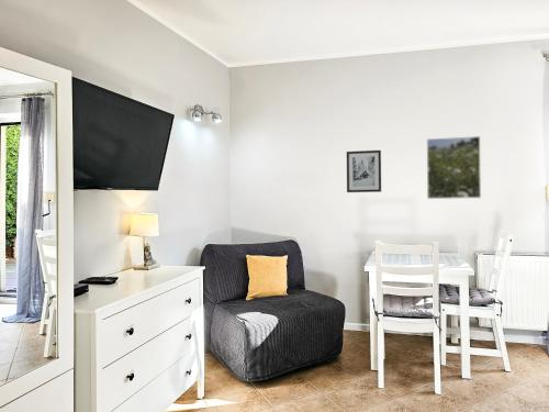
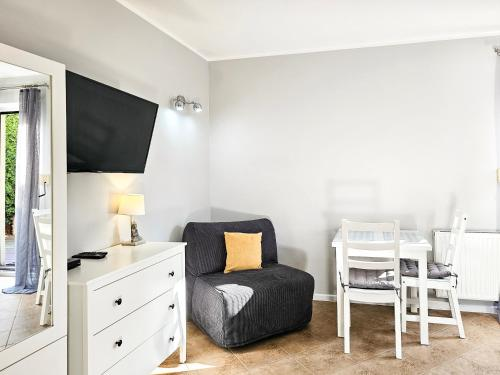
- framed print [426,135,482,200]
- wall art [346,149,382,193]
